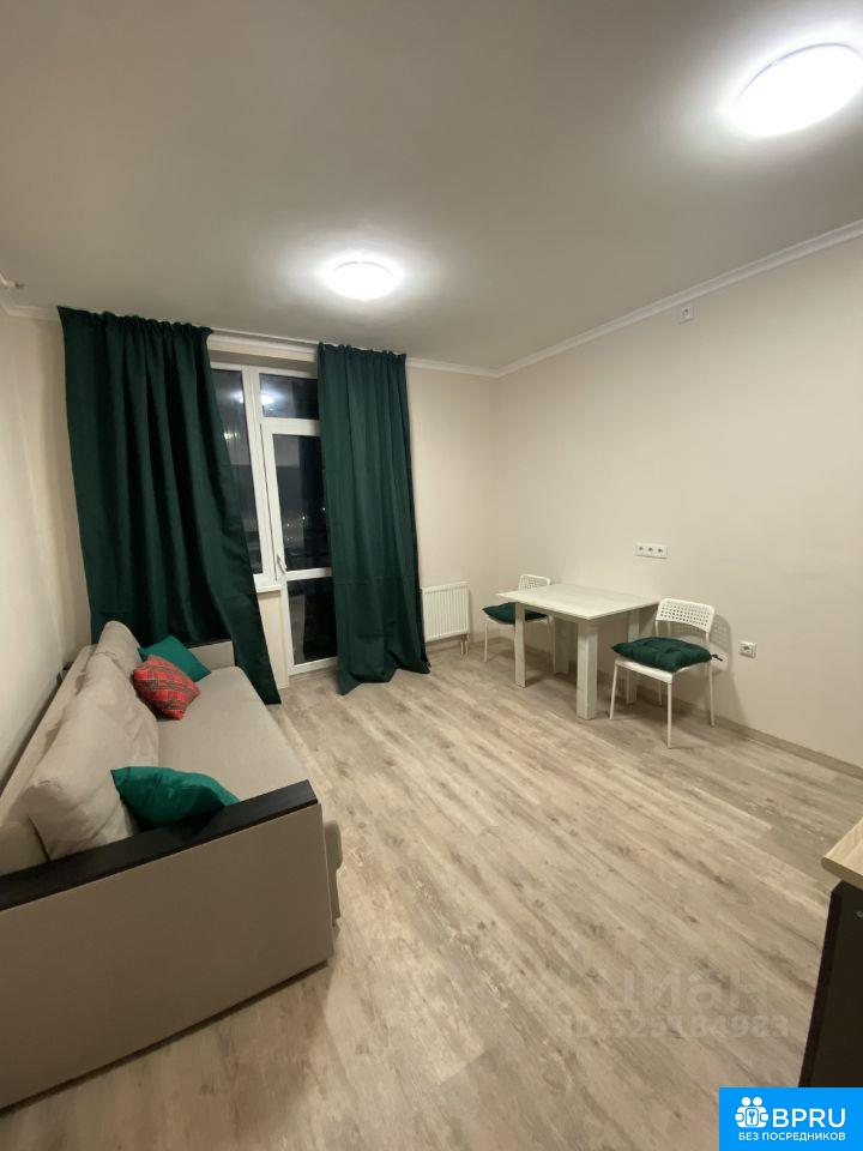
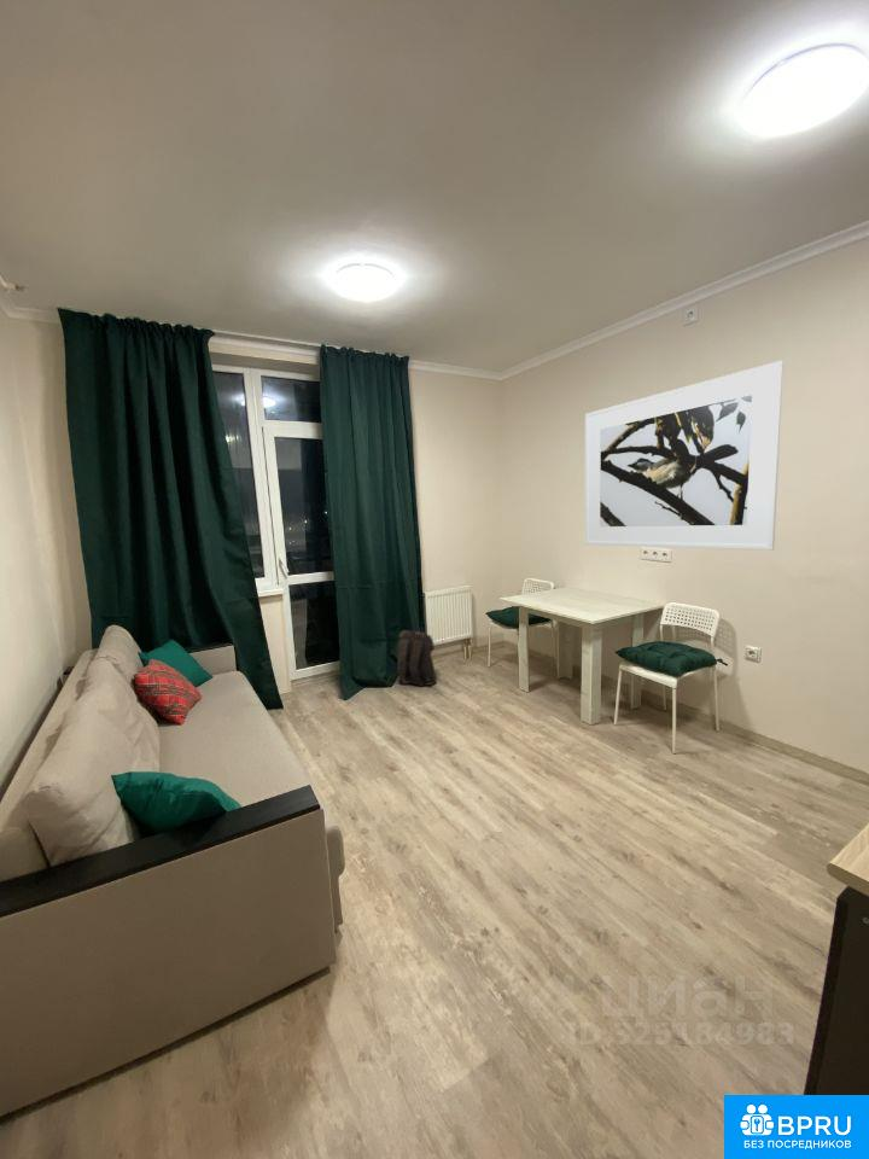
+ backpack [396,629,438,688]
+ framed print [584,360,785,552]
